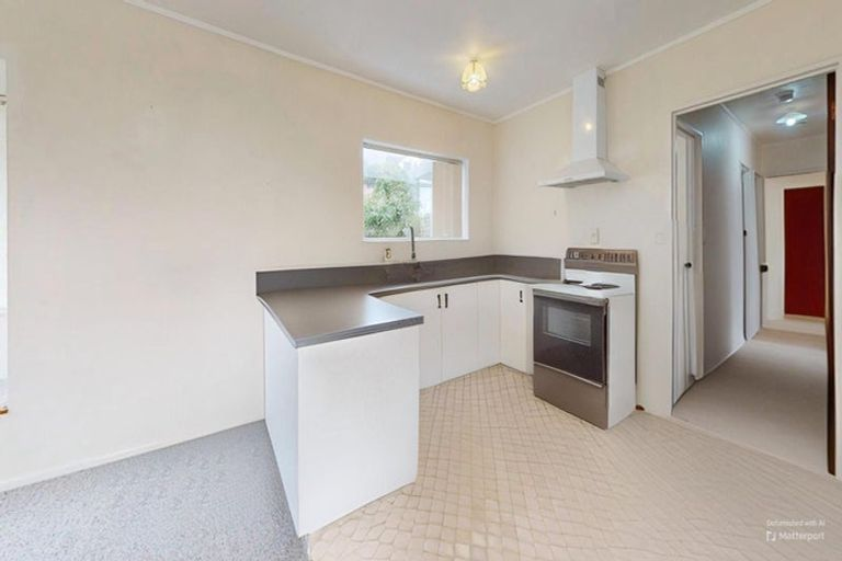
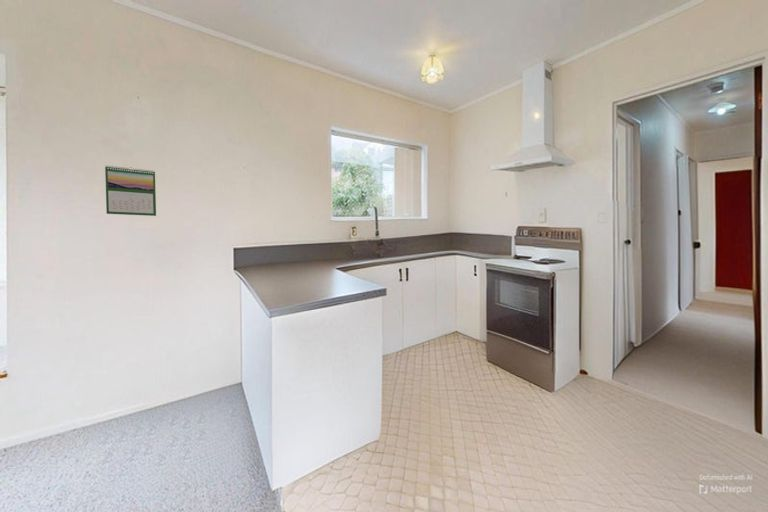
+ calendar [104,165,157,217]
